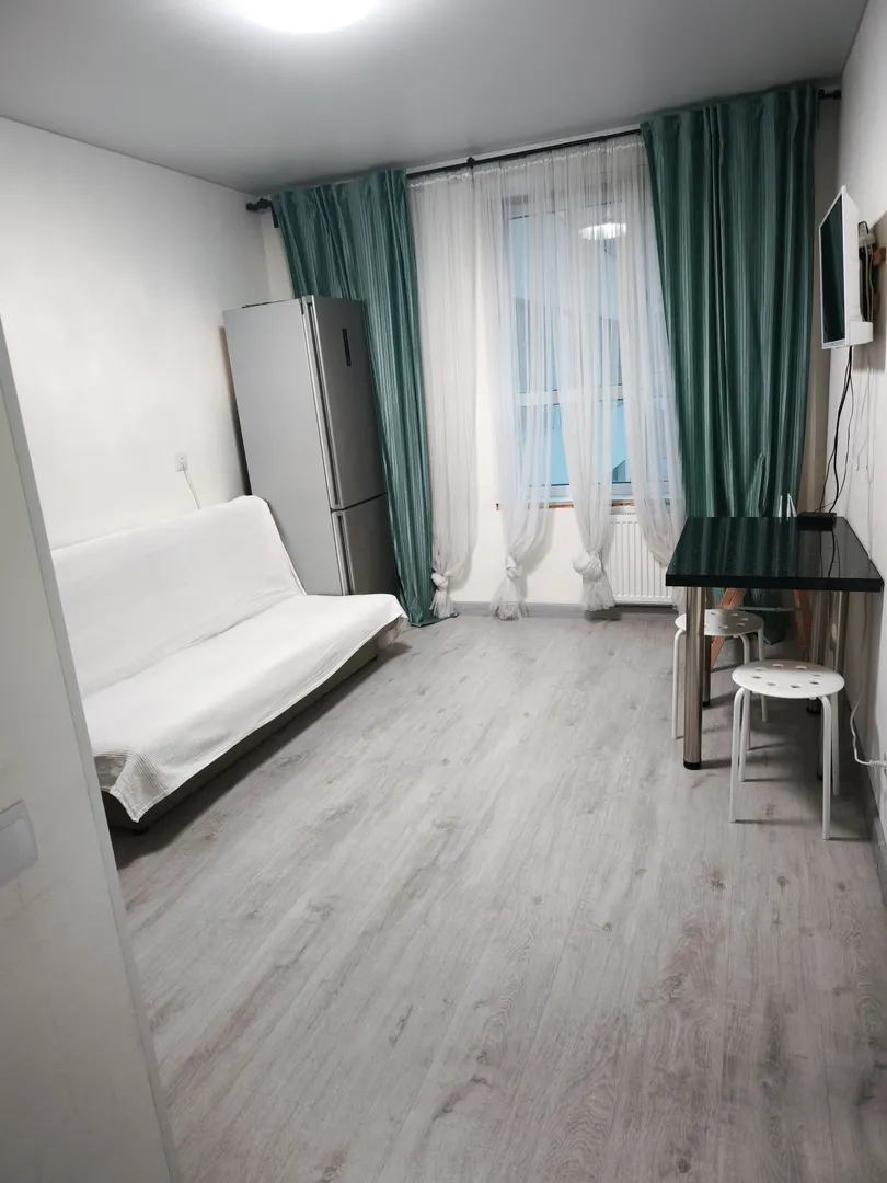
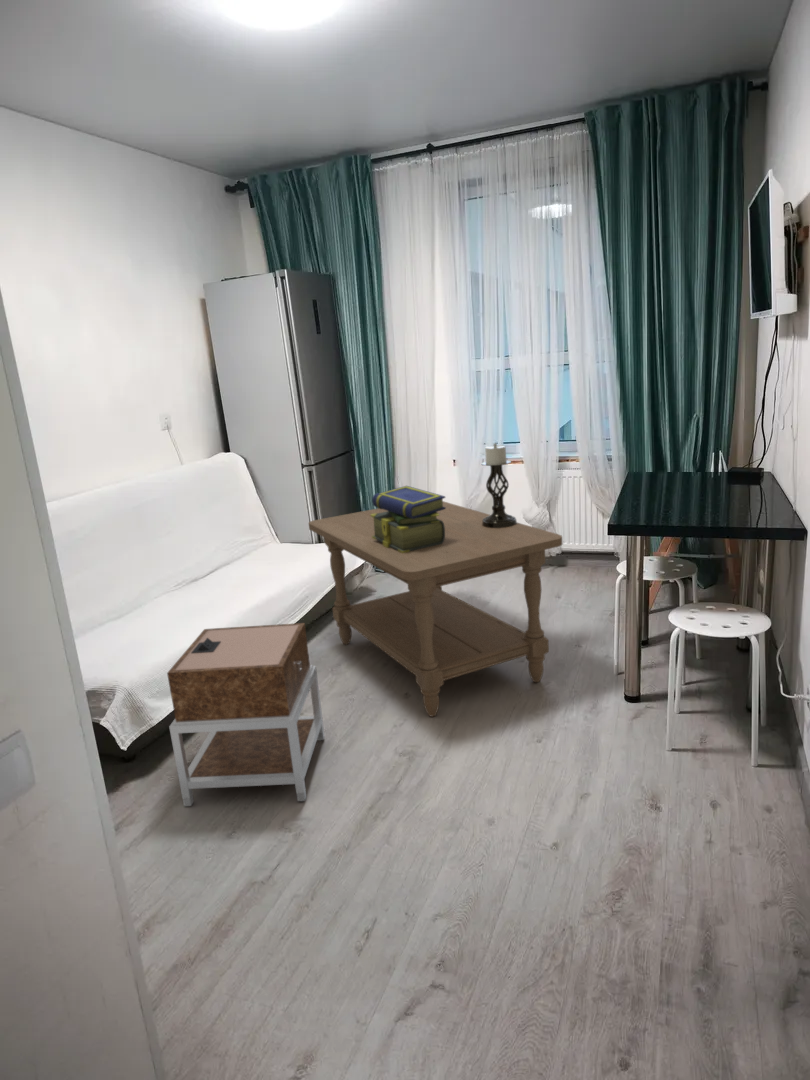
+ nightstand [166,622,326,807]
+ candle holder [480,442,518,528]
+ stack of books [370,485,446,553]
+ coffee table [308,500,563,718]
